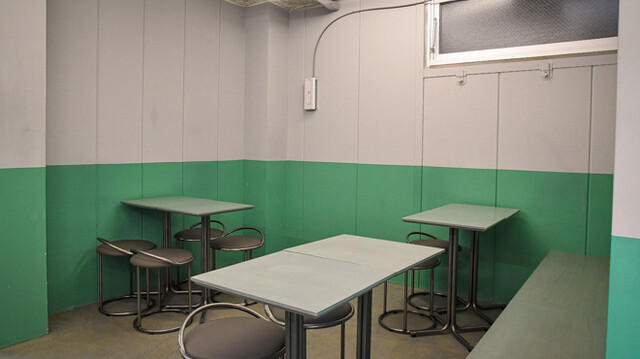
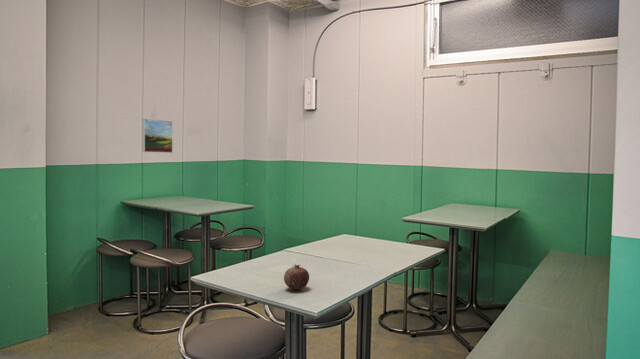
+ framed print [141,118,174,154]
+ fruit [283,264,310,290]
